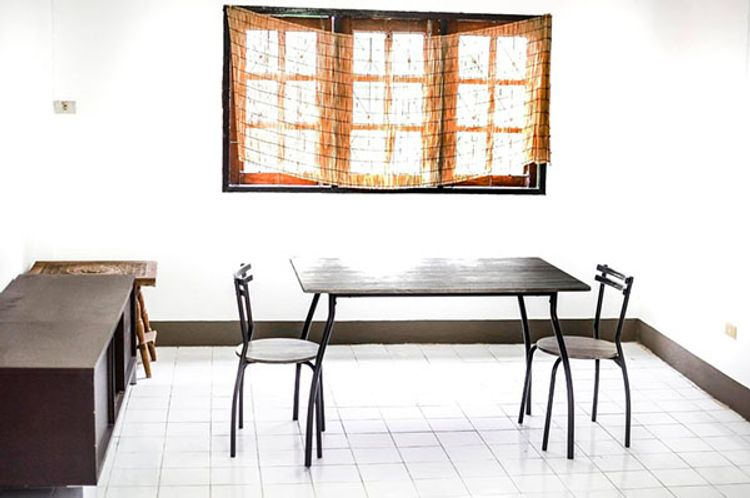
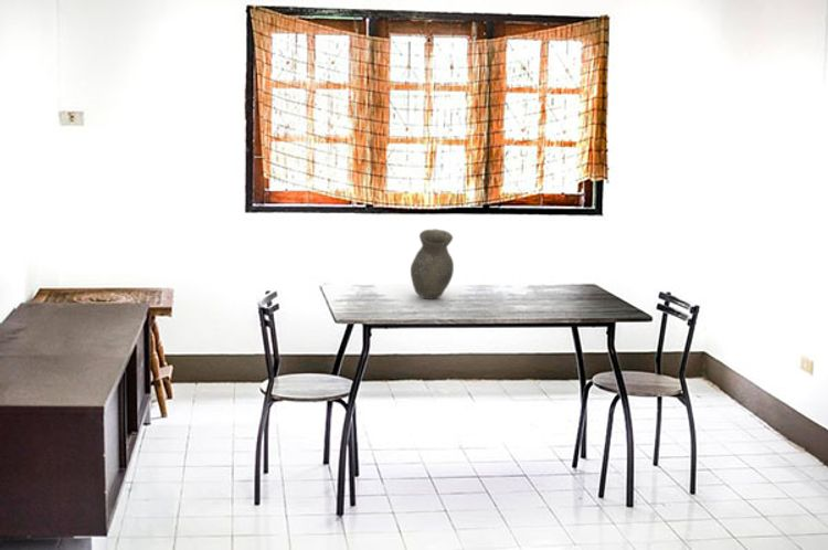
+ vase [410,228,455,300]
